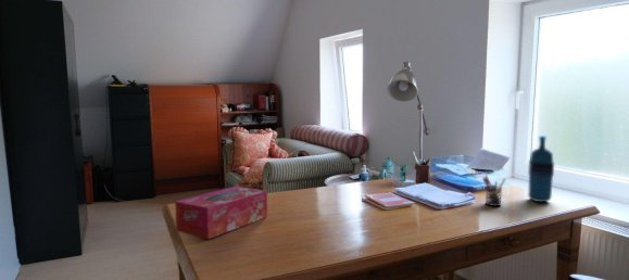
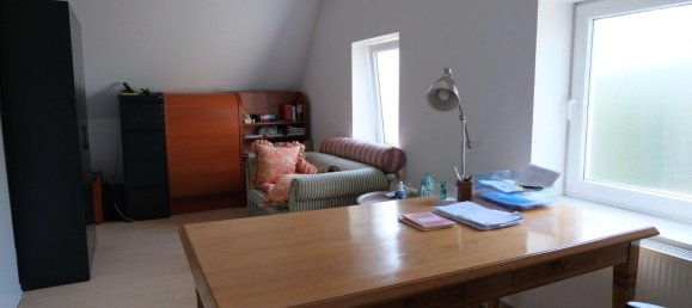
- pen holder [481,174,506,207]
- water bottle [527,135,555,203]
- tissue box [174,184,268,240]
